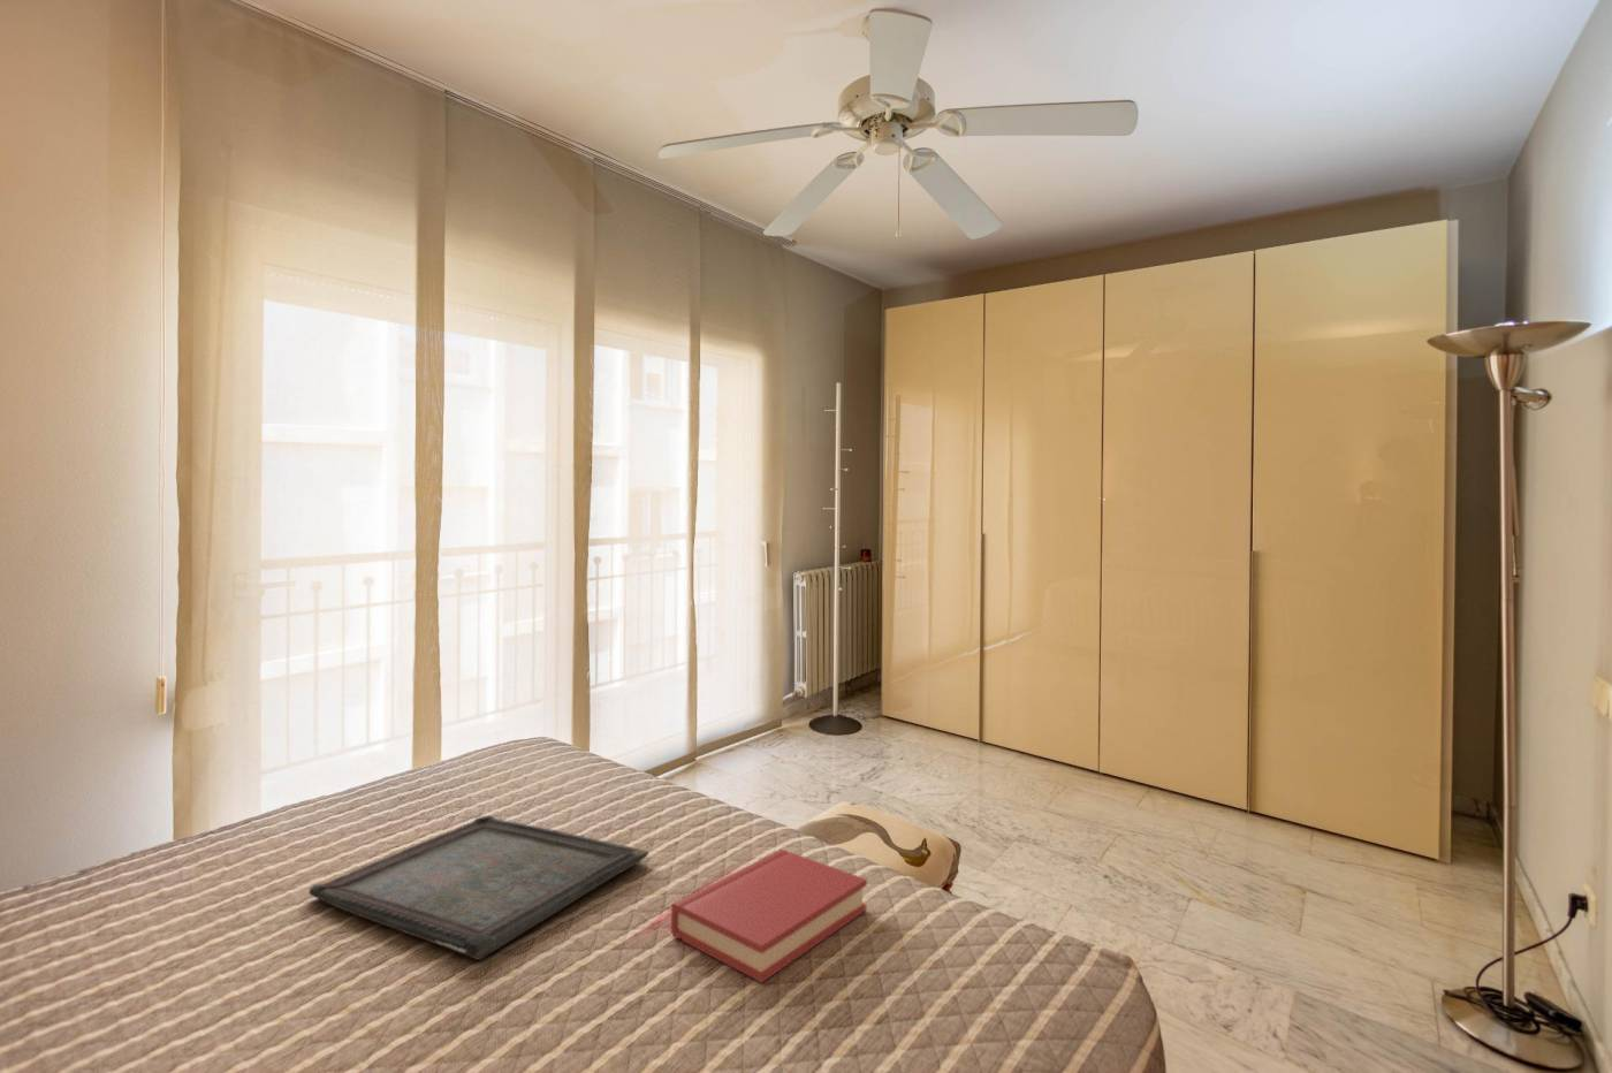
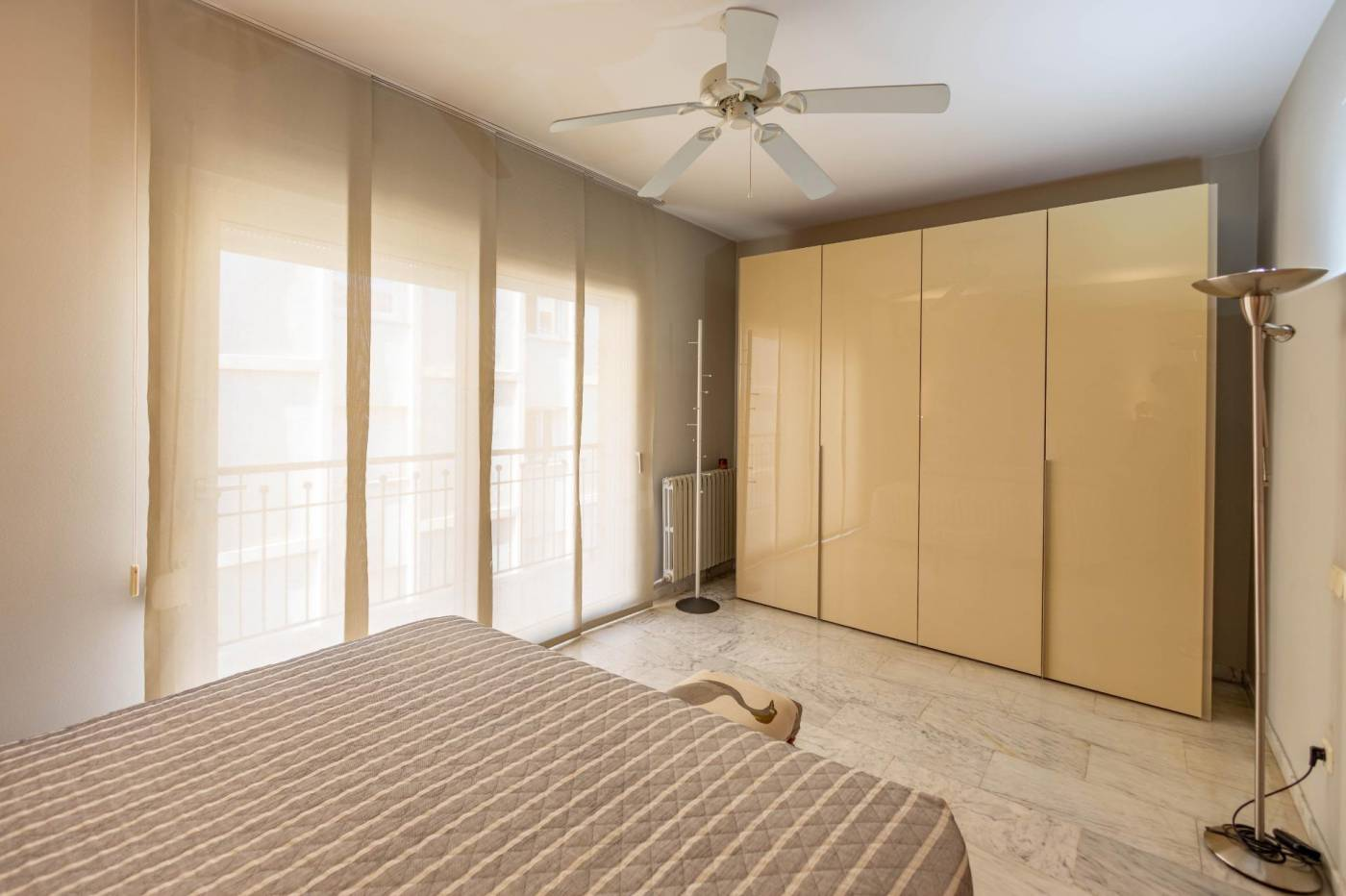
- hardback book [671,849,868,984]
- serving tray [308,816,649,962]
